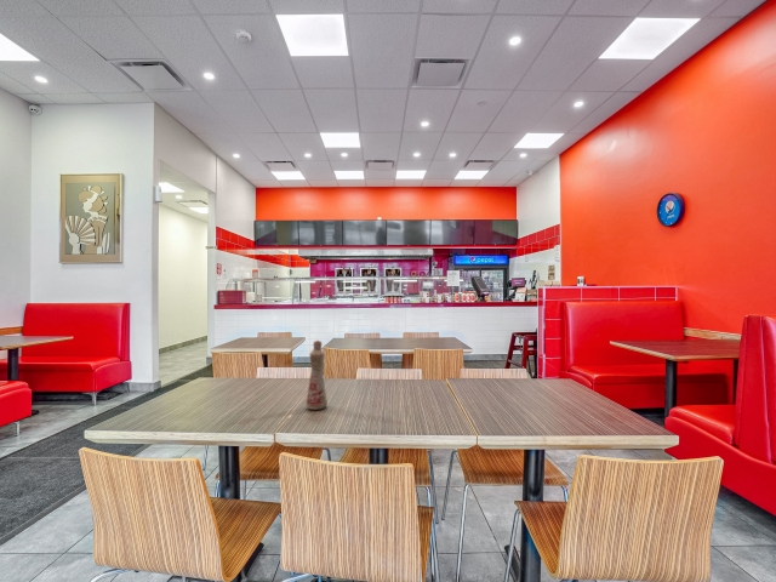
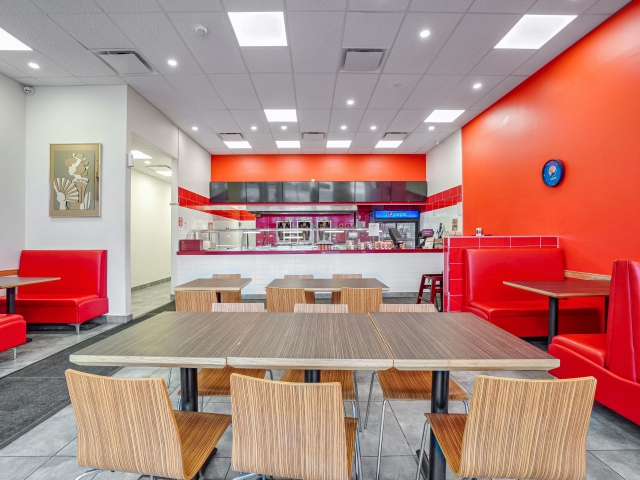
- bottle [304,340,329,411]
